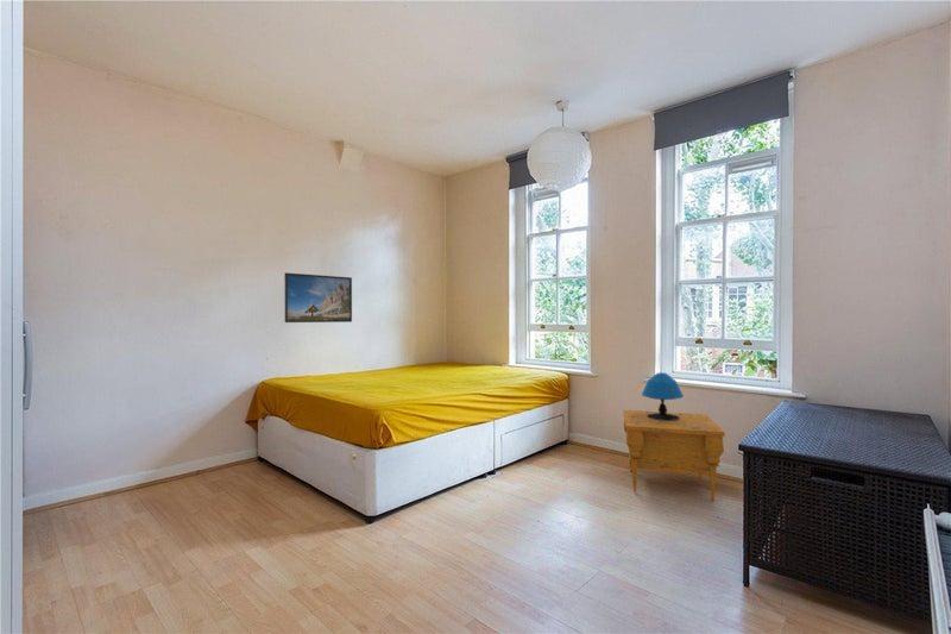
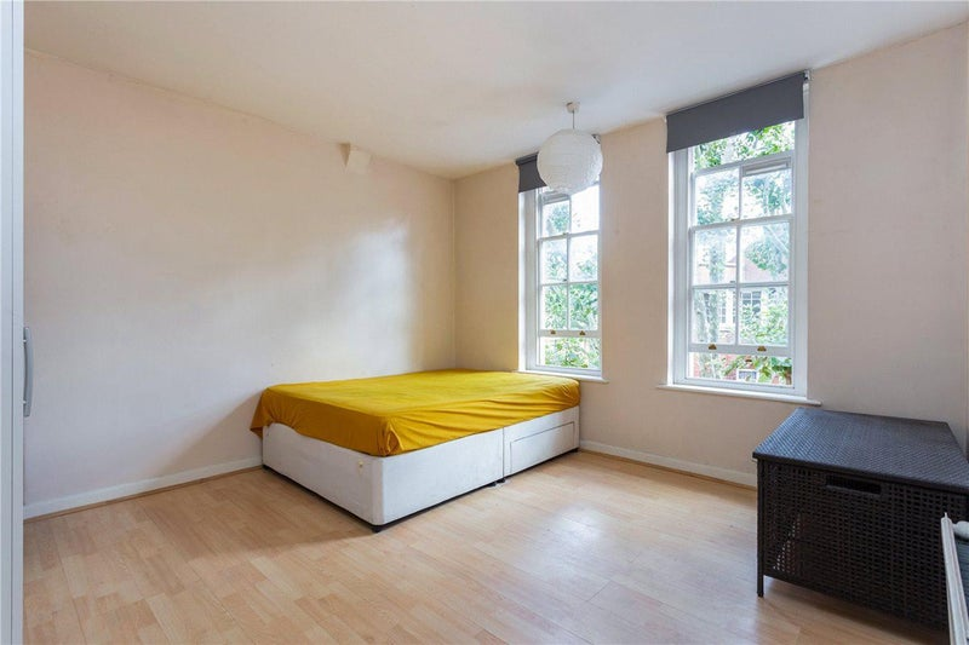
- nightstand [622,409,726,501]
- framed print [283,271,353,324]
- table lamp [641,371,685,421]
